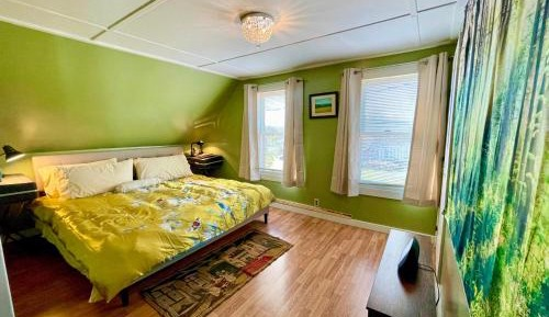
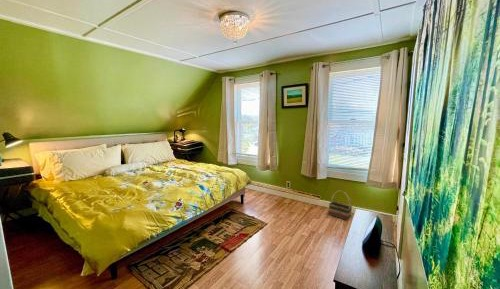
+ basket [328,189,353,221]
